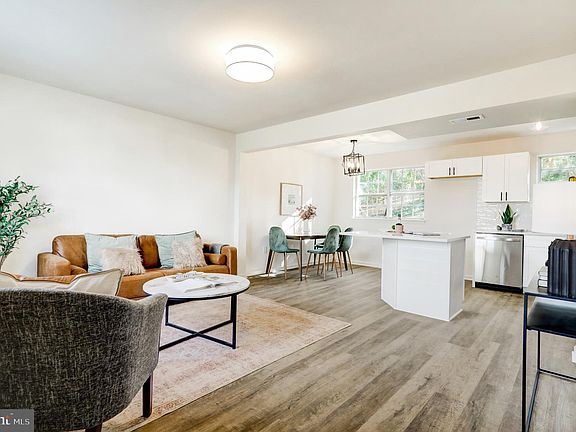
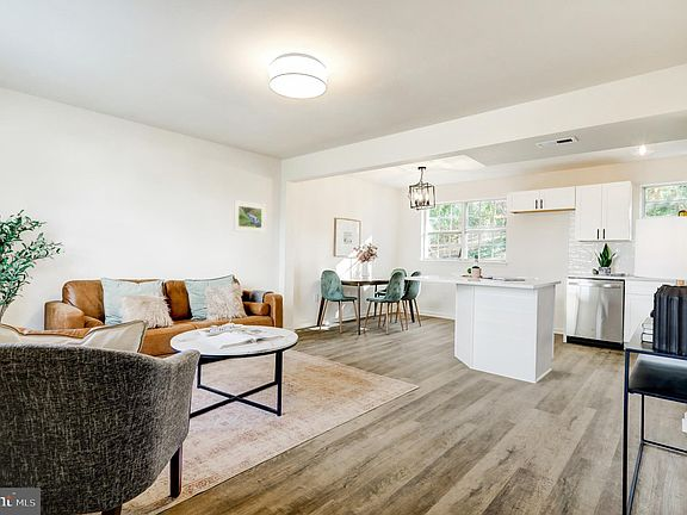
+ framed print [233,199,267,234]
